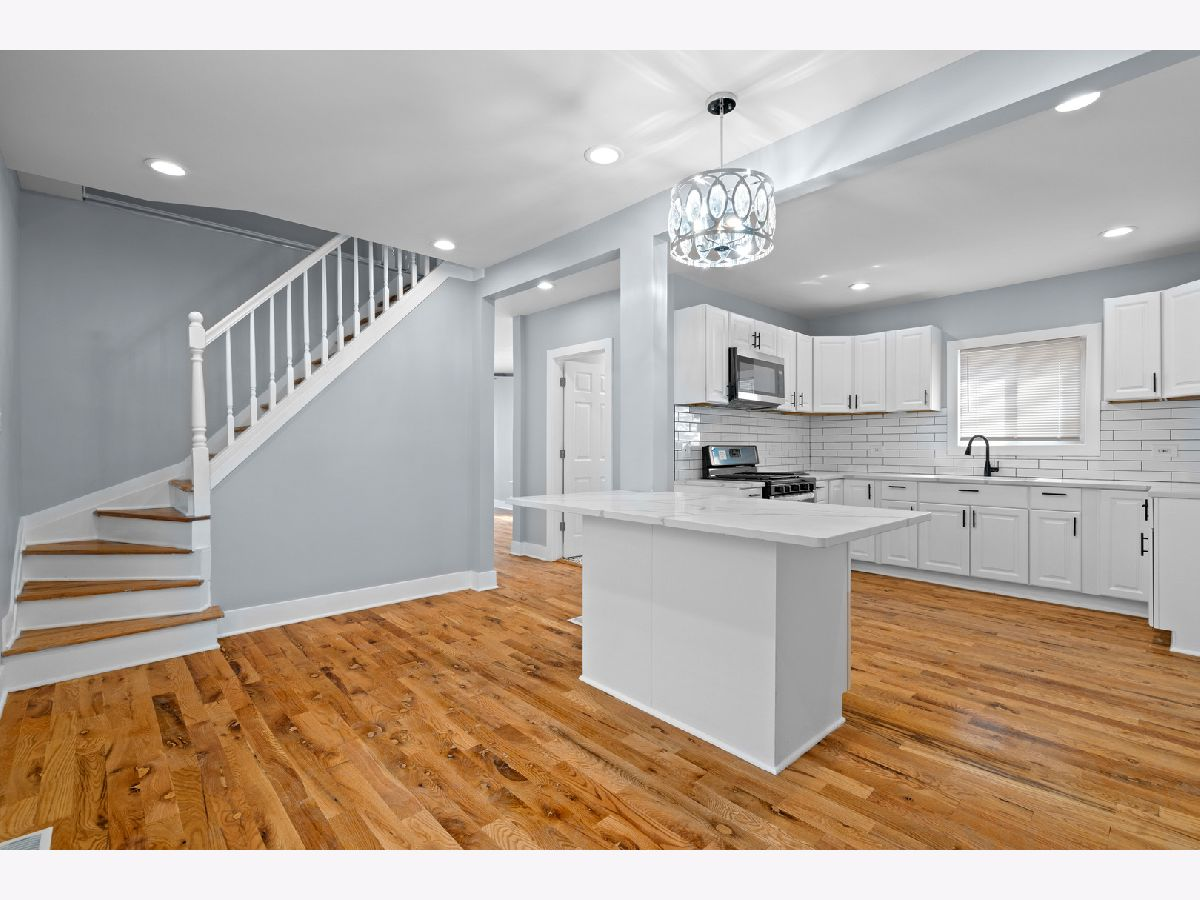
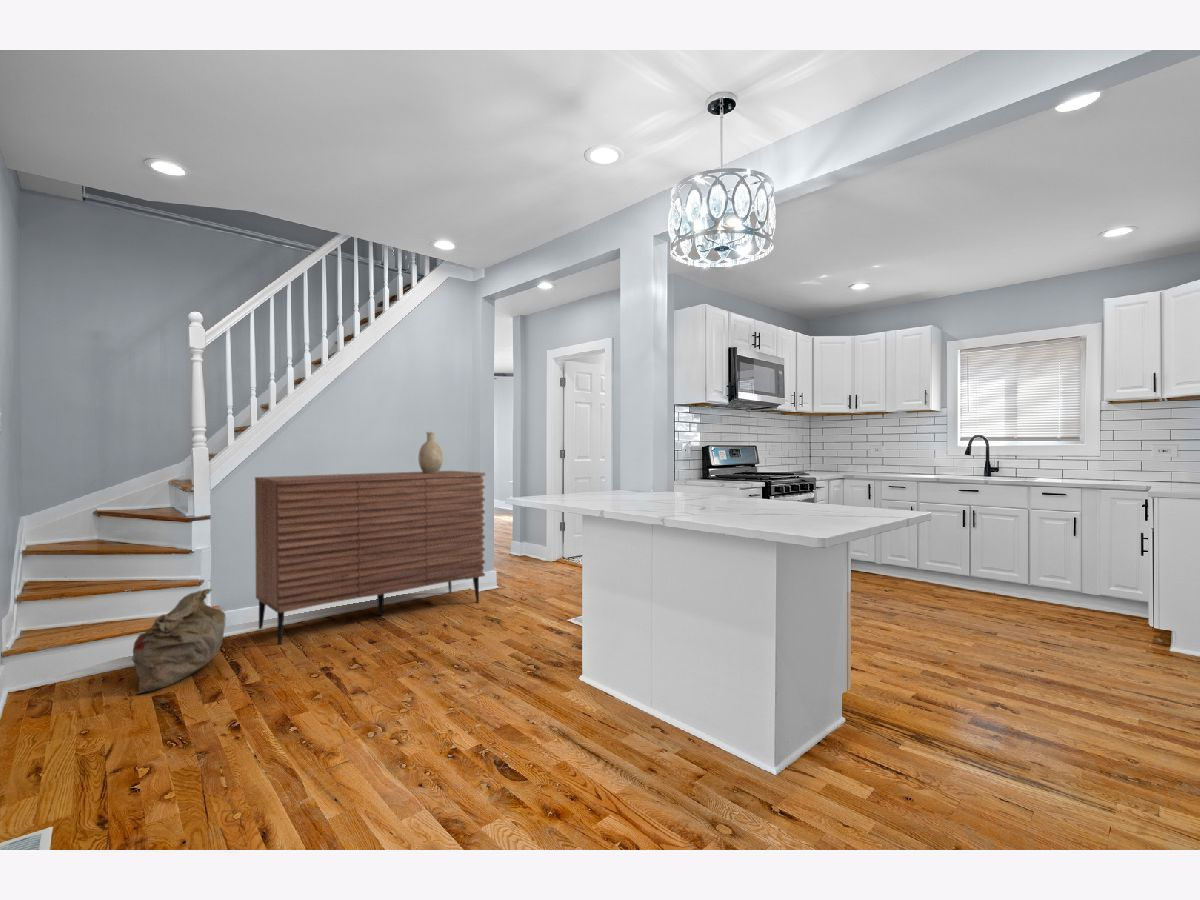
+ decorative vase [418,431,444,473]
+ sideboard [254,470,486,646]
+ bag [131,588,226,695]
